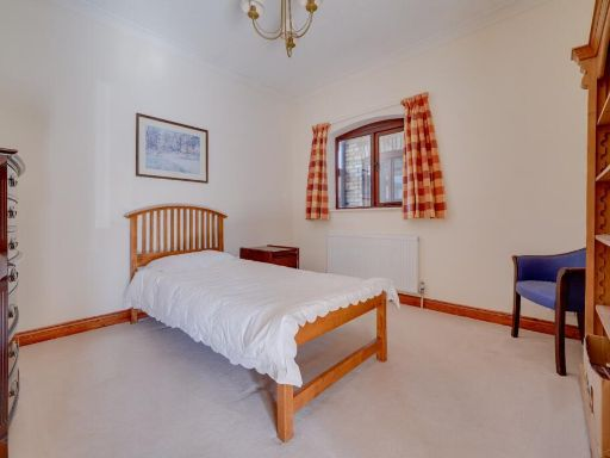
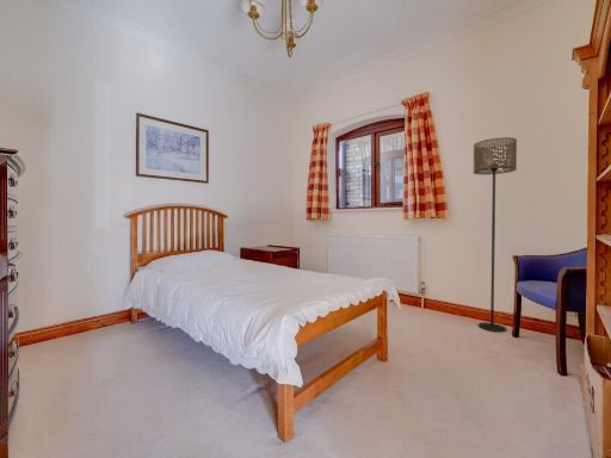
+ floor lamp [473,136,518,333]
